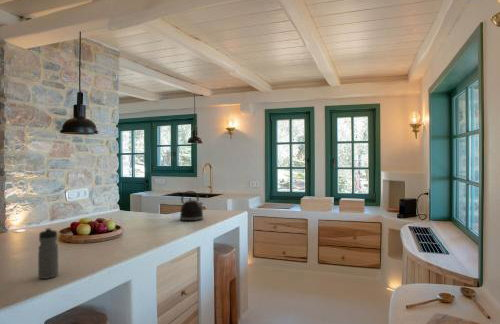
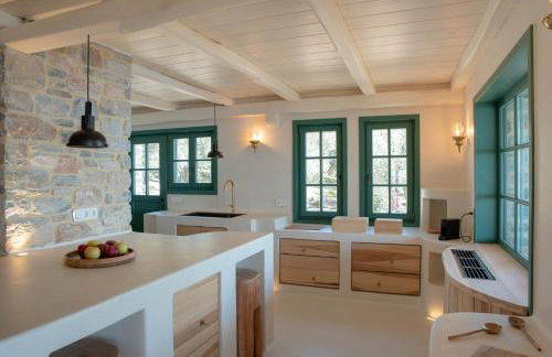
- water bottle [37,227,59,280]
- kettle [179,190,205,222]
